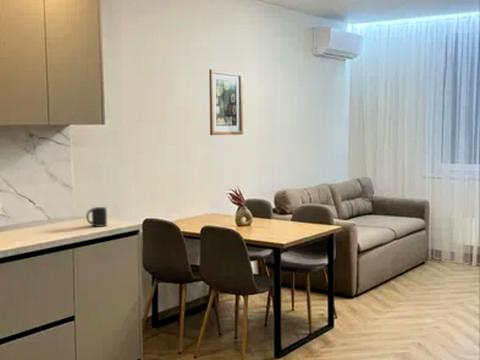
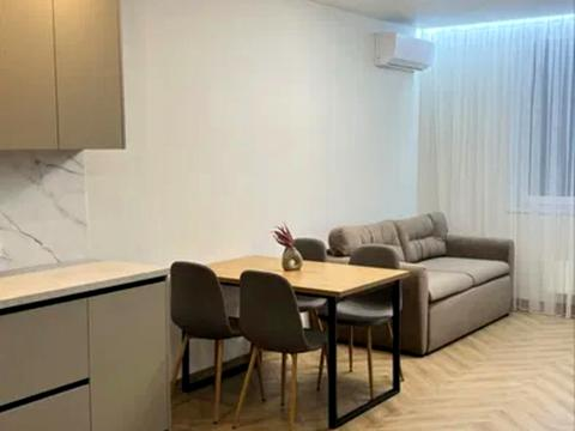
- mug [85,206,108,228]
- wall art [208,68,244,136]
